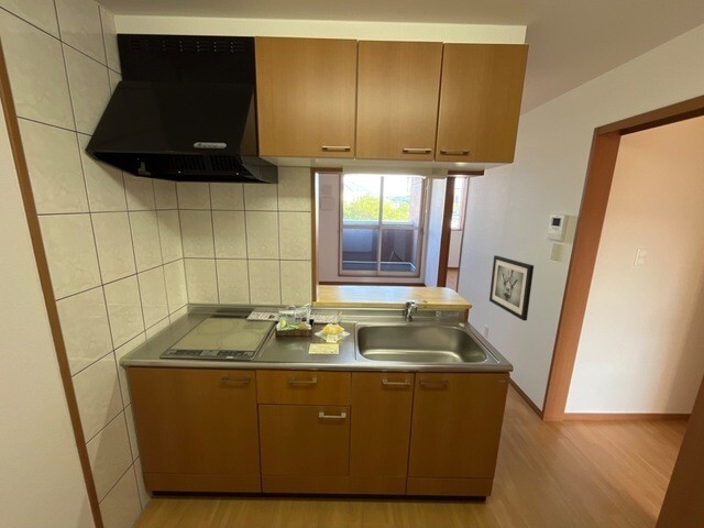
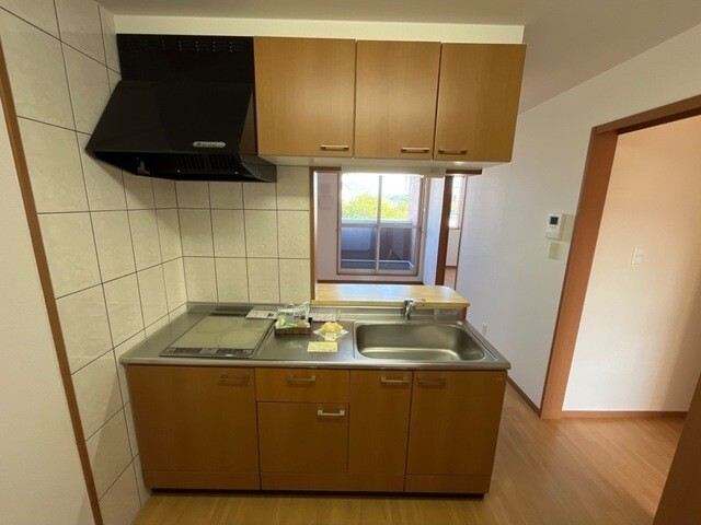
- wall art [488,254,535,321]
